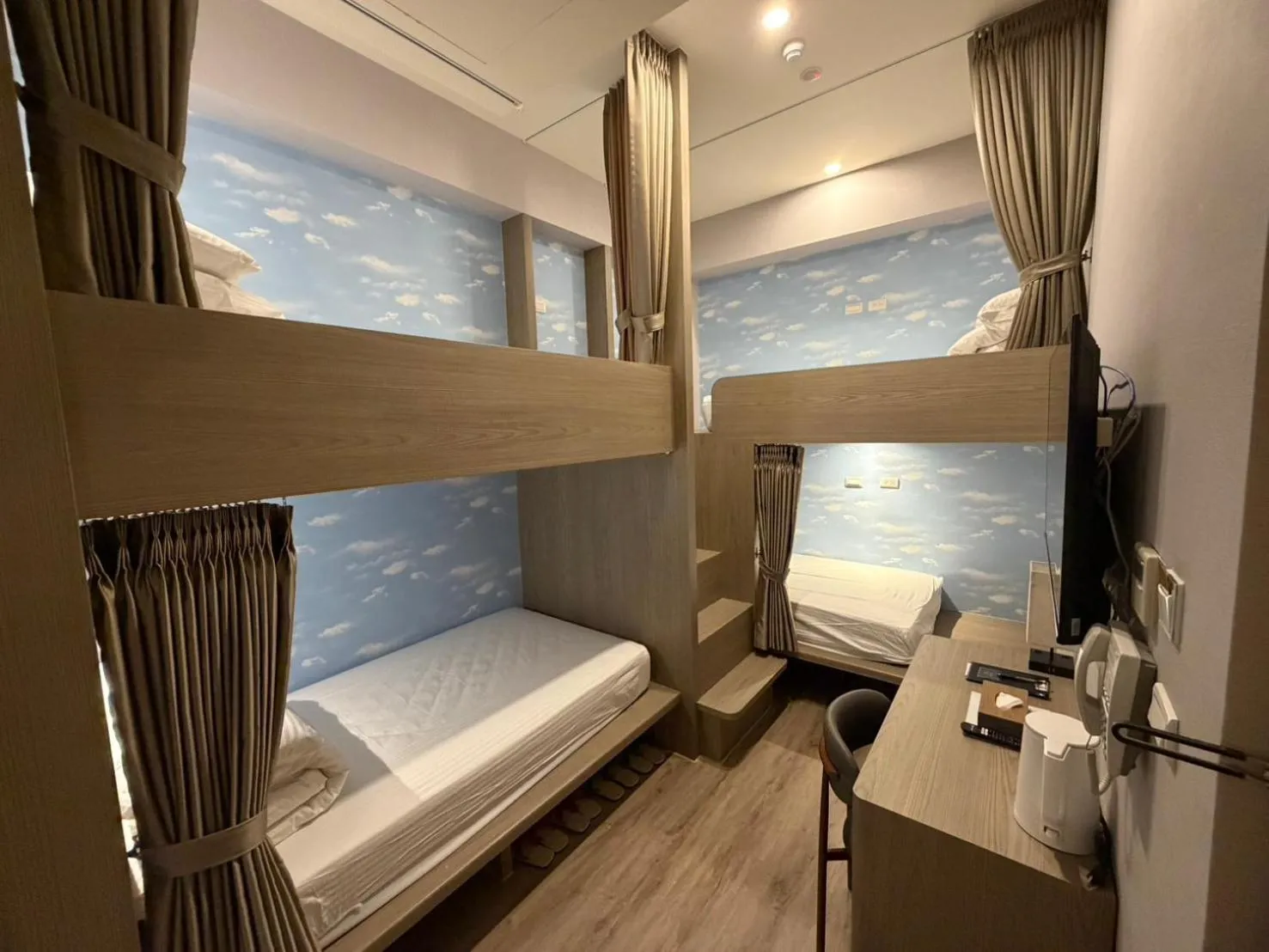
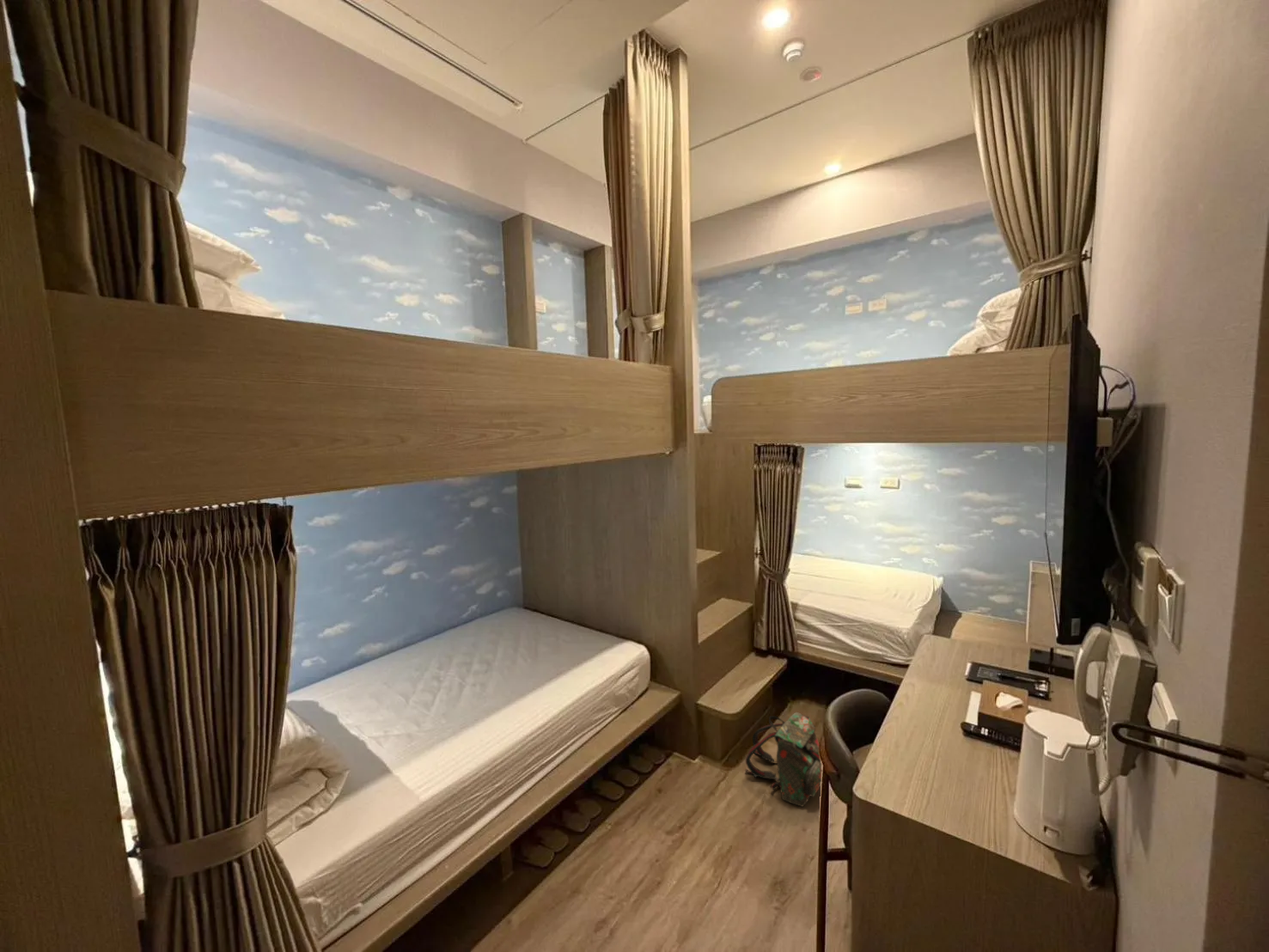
+ backpack [744,711,823,808]
